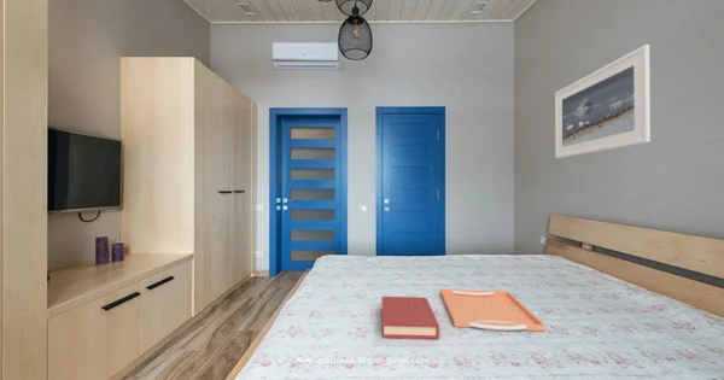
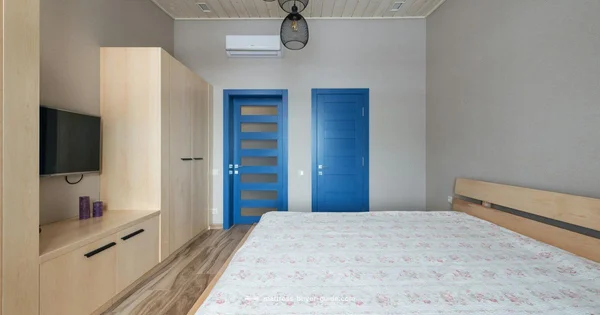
- serving tray [439,288,547,332]
- hardback book [381,296,440,340]
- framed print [554,43,652,159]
